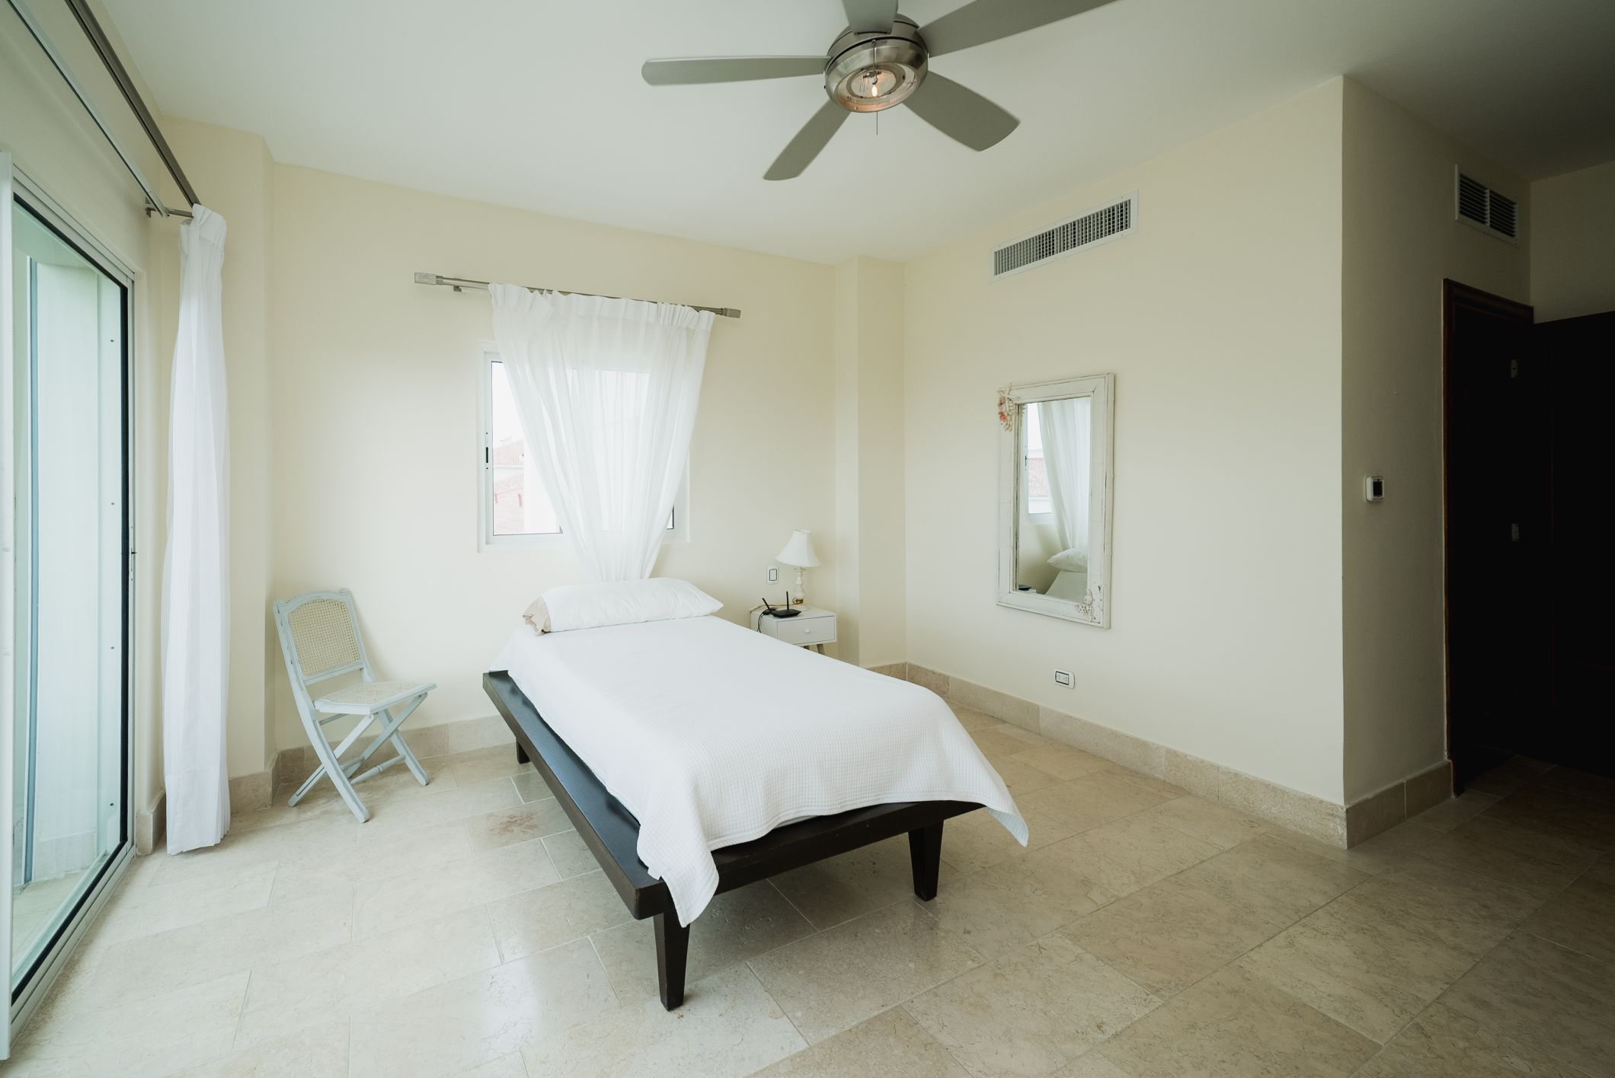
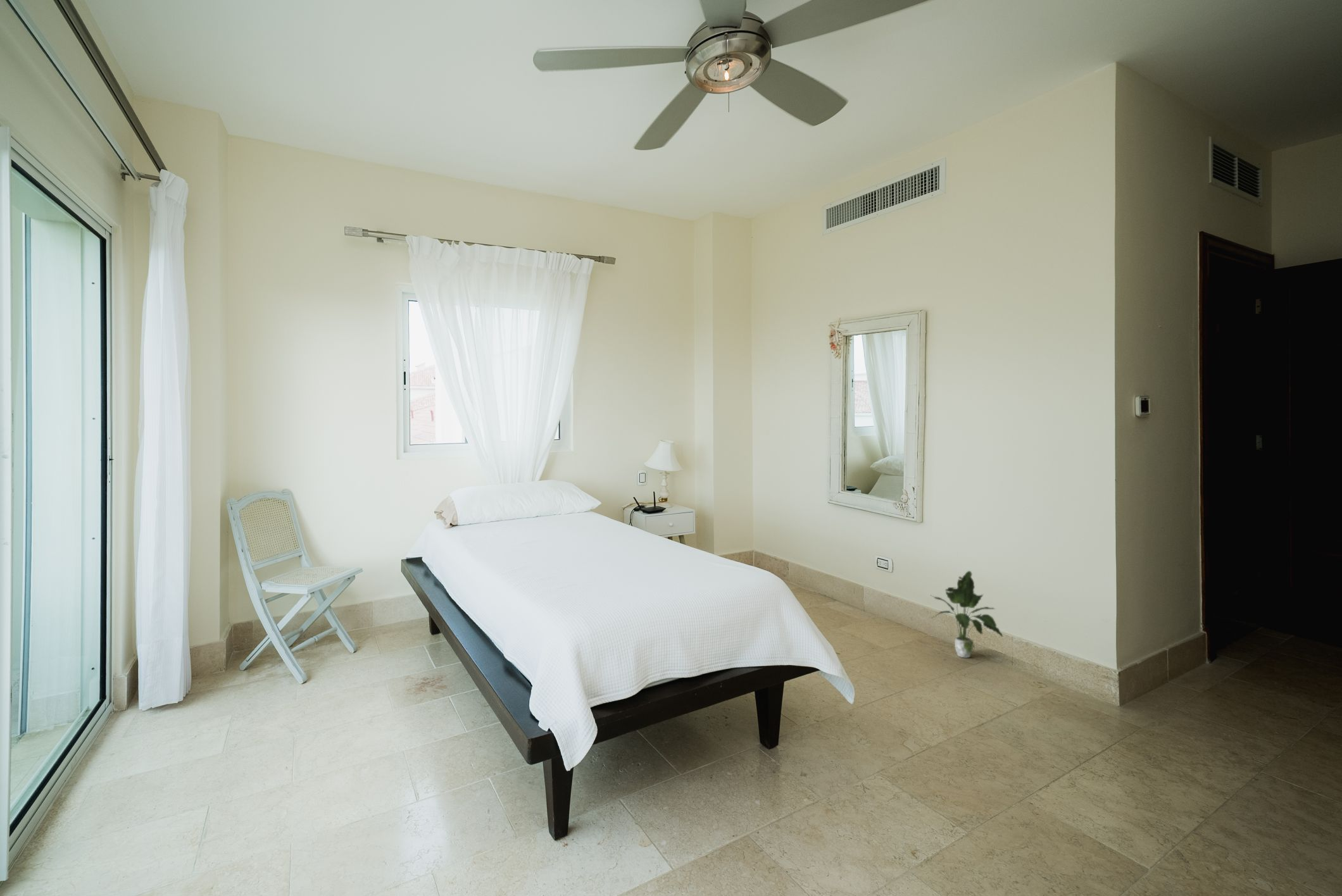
+ potted plant [930,570,1003,659]
